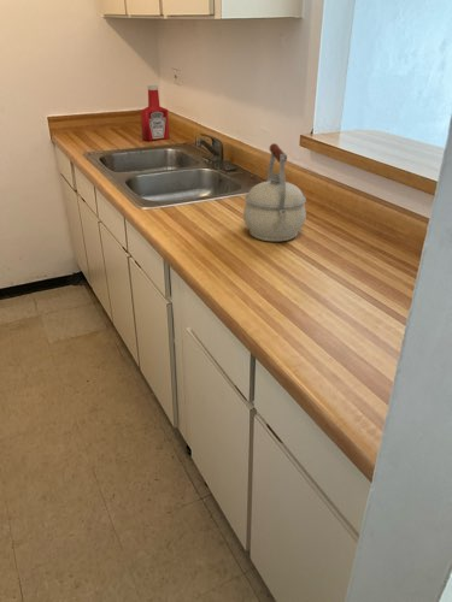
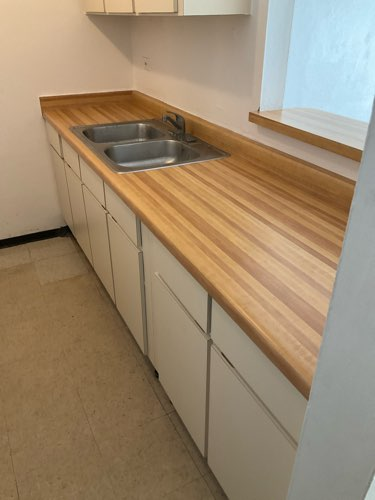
- soap bottle [140,84,170,142]
- kettle [242,142,307,242]
